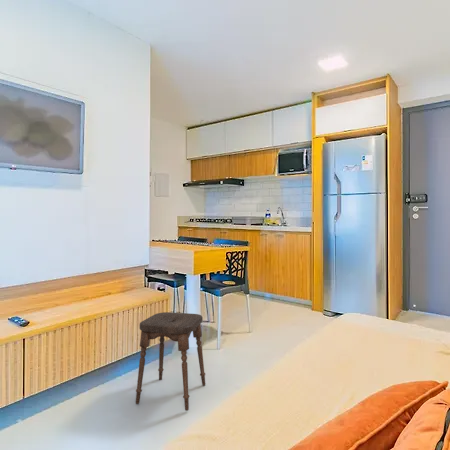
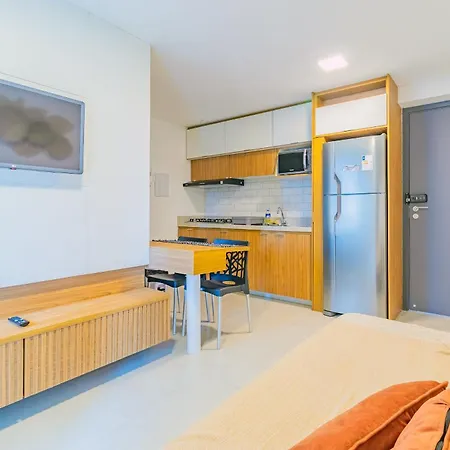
- stool [135,311,206,412]
